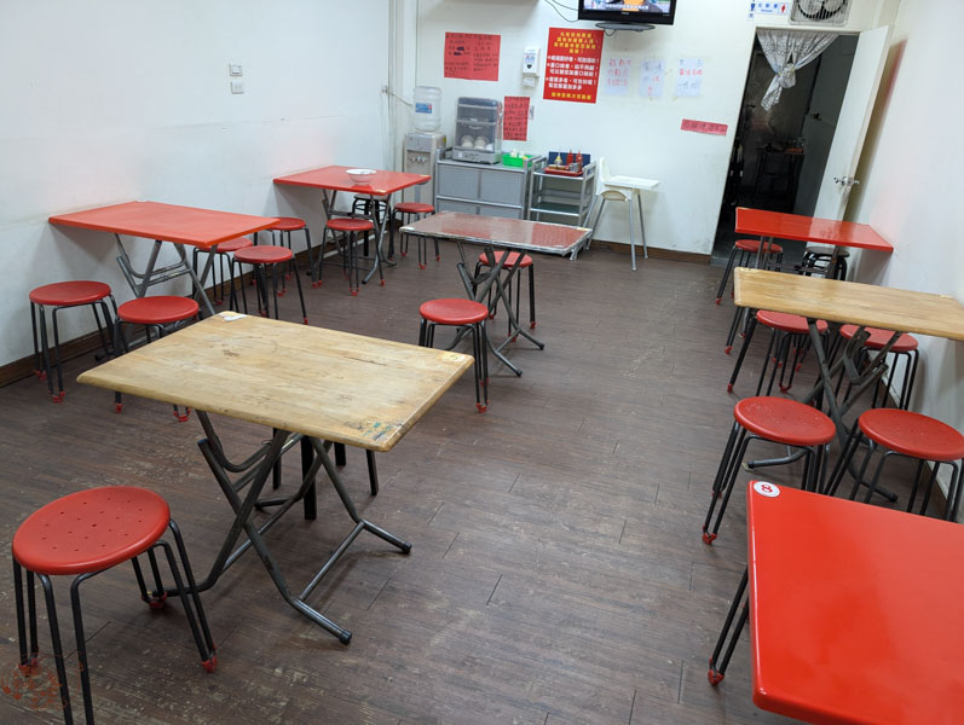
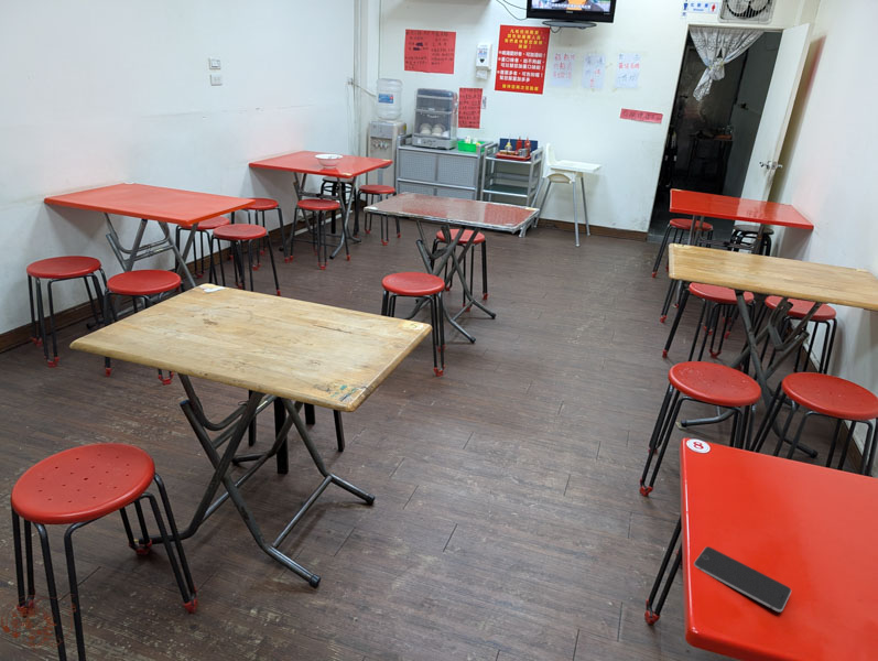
+ smartphone [693,545,792,614]
